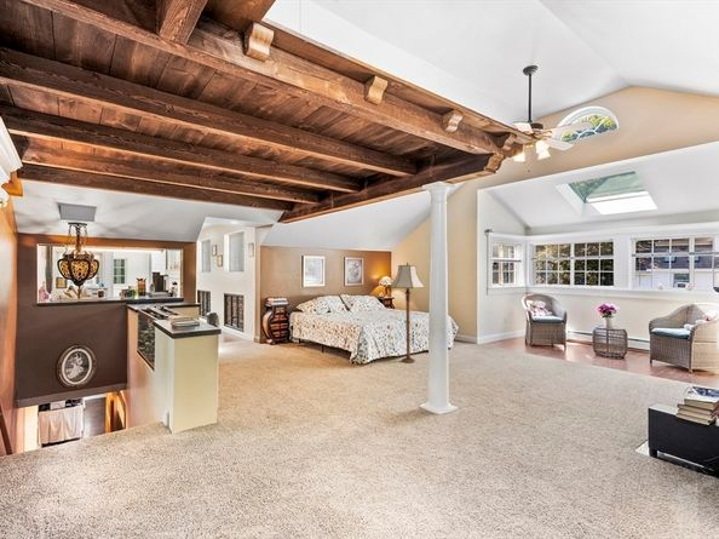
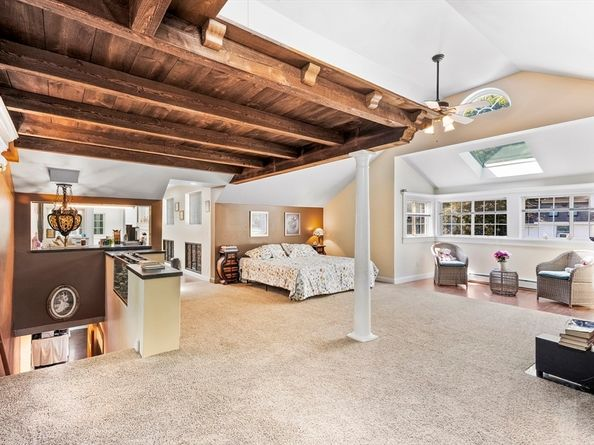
- floor lamp [389,262,427,363]
